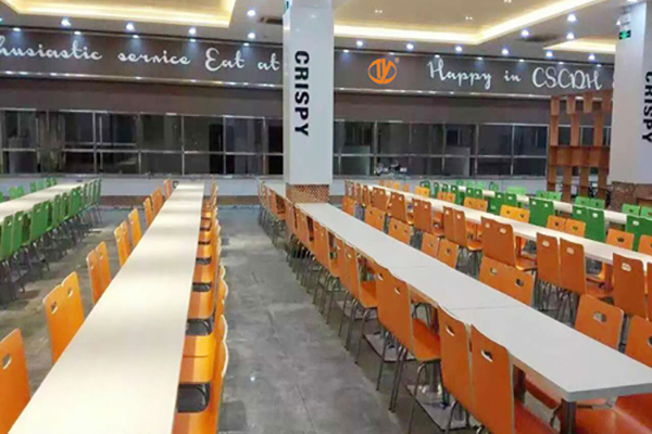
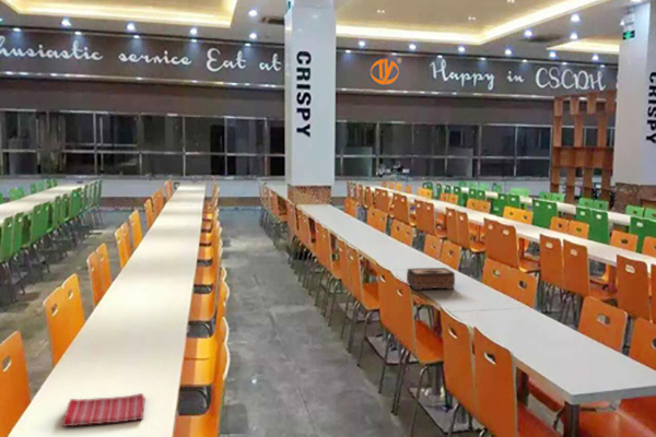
+ dish towel [61,392,147,427]
+ tissue box [406,267,456,291]
